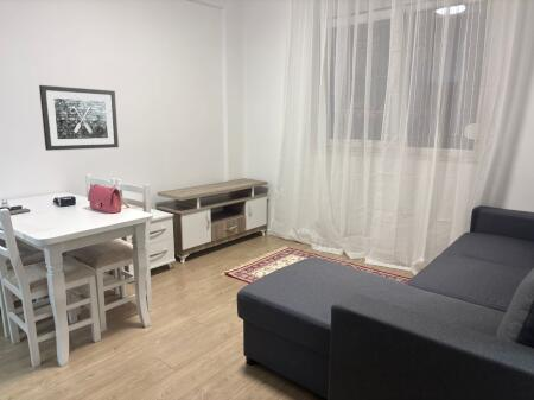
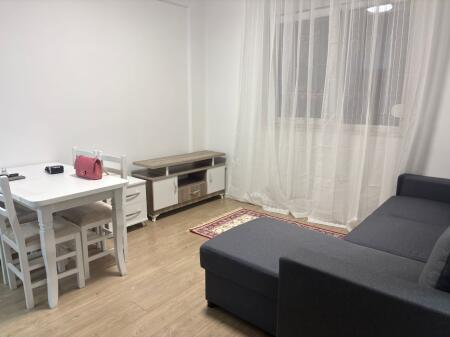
- wall art [38,84,120,152]
